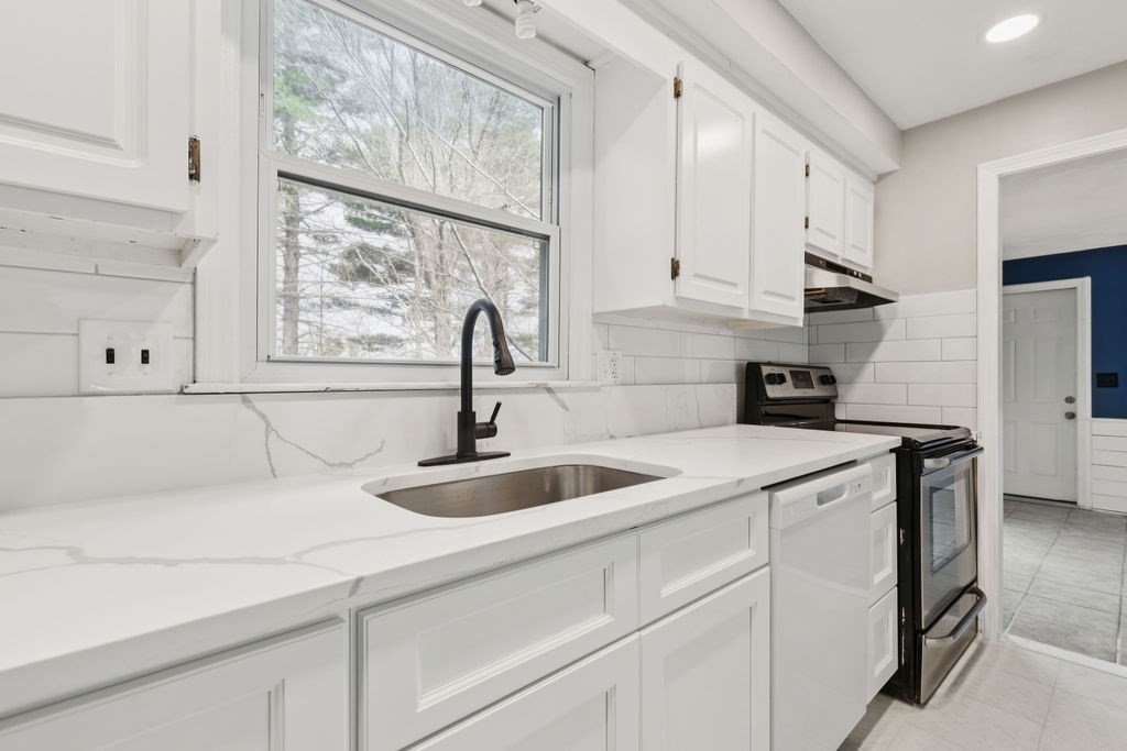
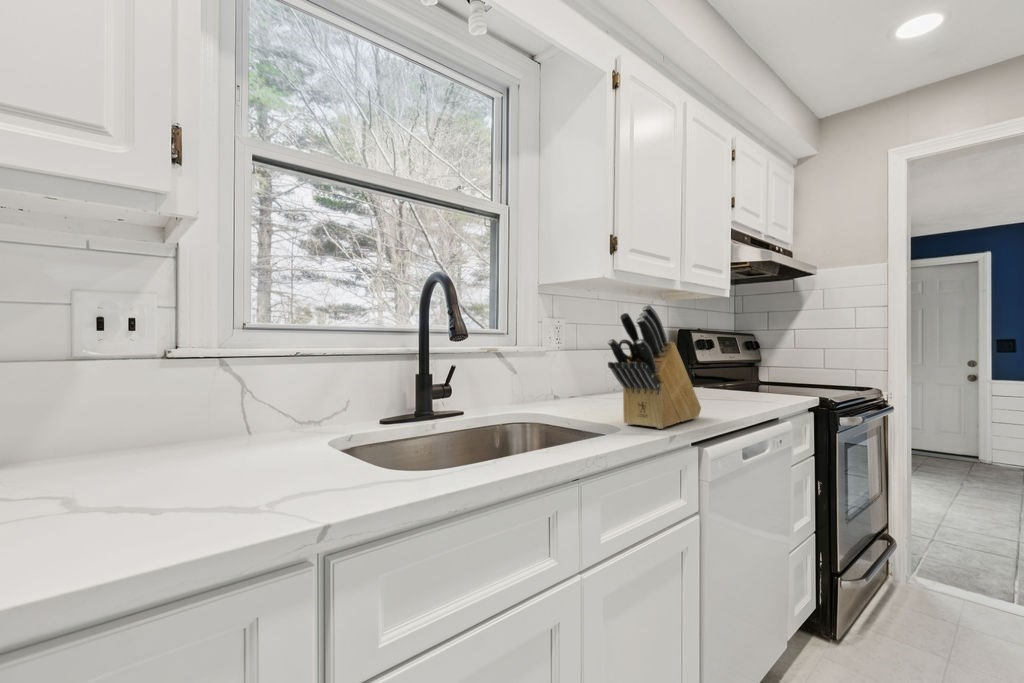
+ knife block [607,304,702,430]
